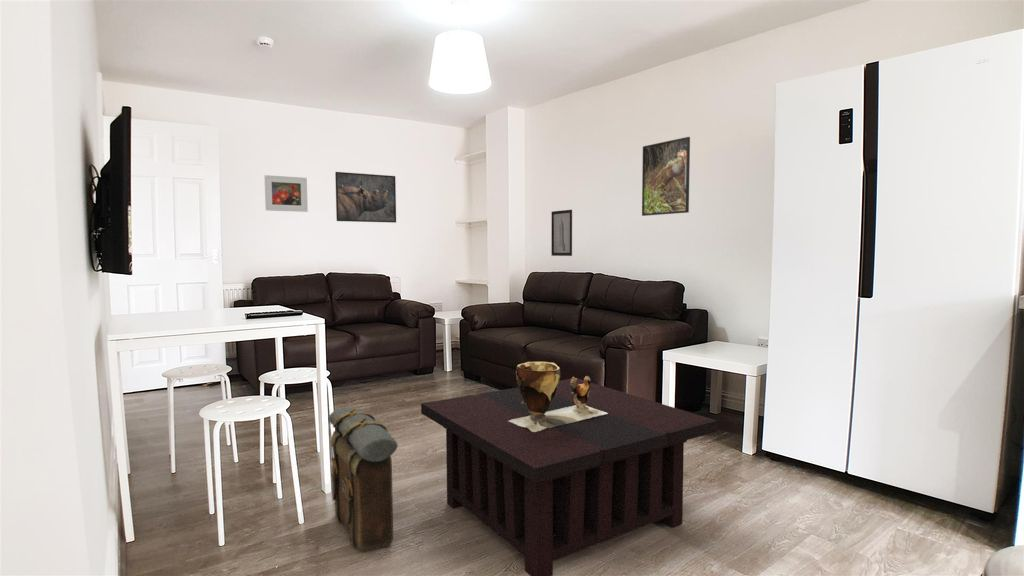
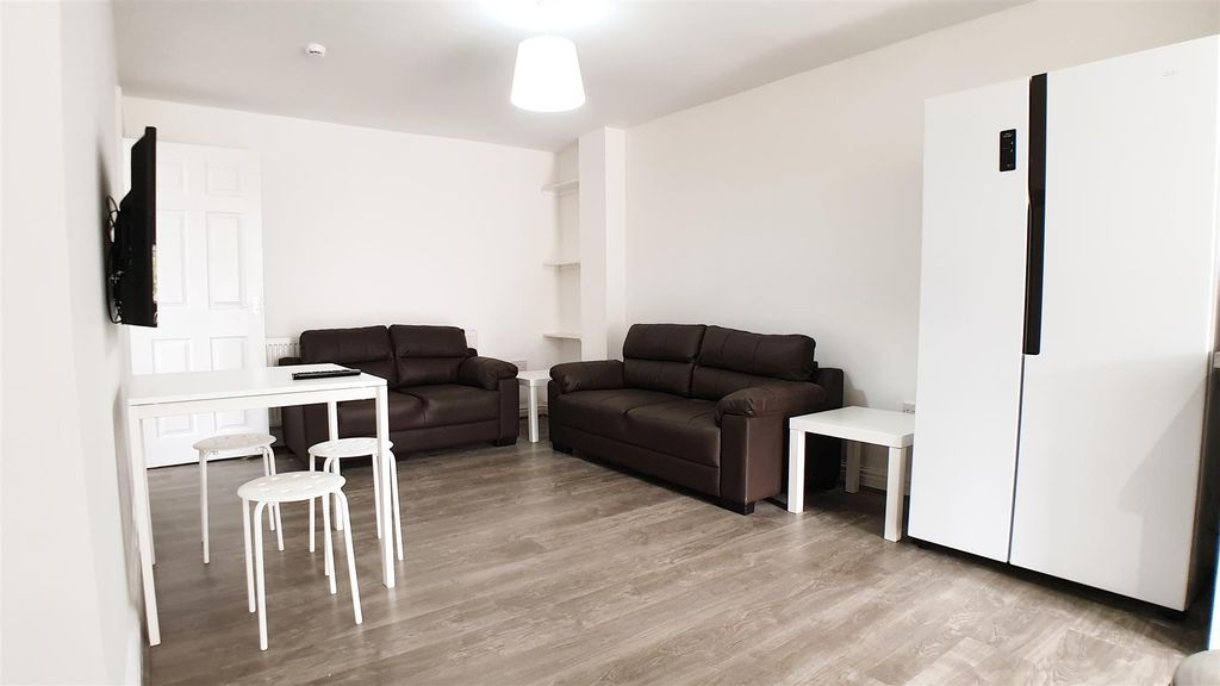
- backpack [327,406,399,553]
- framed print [641,136,691,217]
- coffee table [420,377,718,576]
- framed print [264,174,309,213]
- clay pot [509,361,608,432]
- wall art [550,209,573,257]
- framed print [334,171,397,224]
